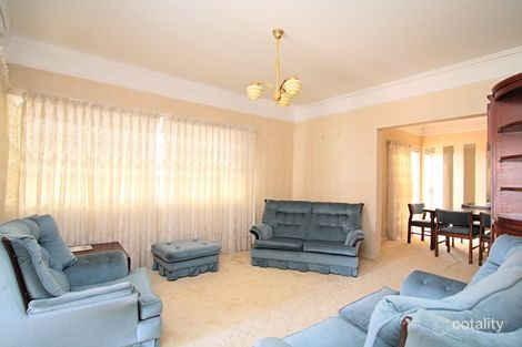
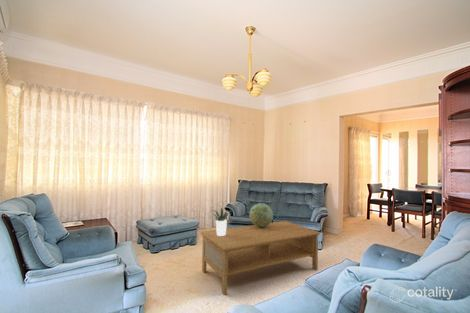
+ coffee table [199,220,321,296]
+ decorative globe [248,202,274,227]
+ potted plant [207,207,235,236]
